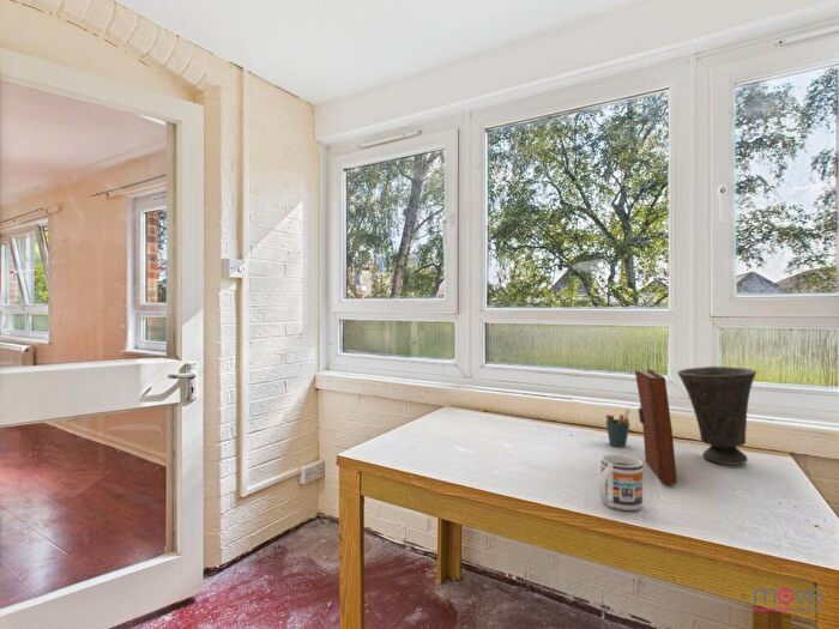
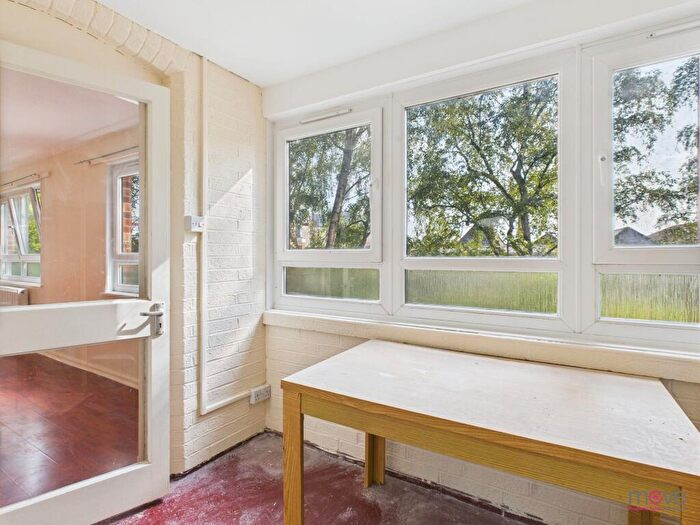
- mug [598,453,644,512]
- book [634,368,678,485]
- vase [676,365,757,465]
- pen holder [604,409,630,448]
